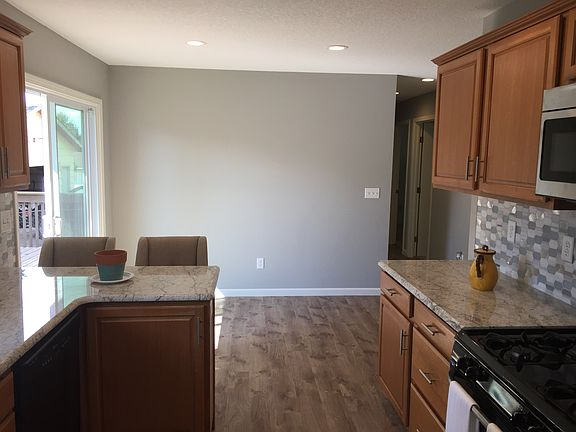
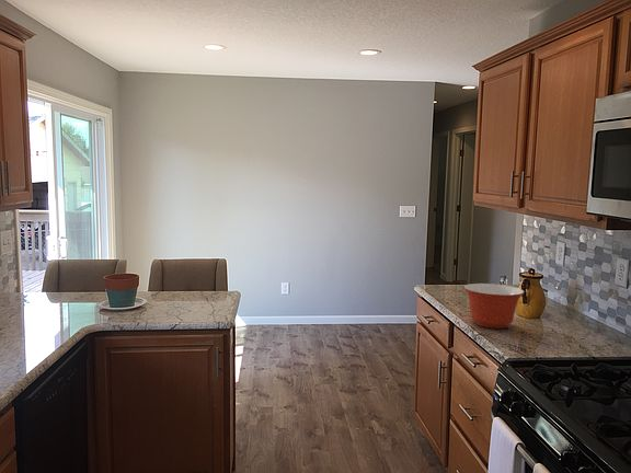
+ mixing bowl [462,282,525,330]
